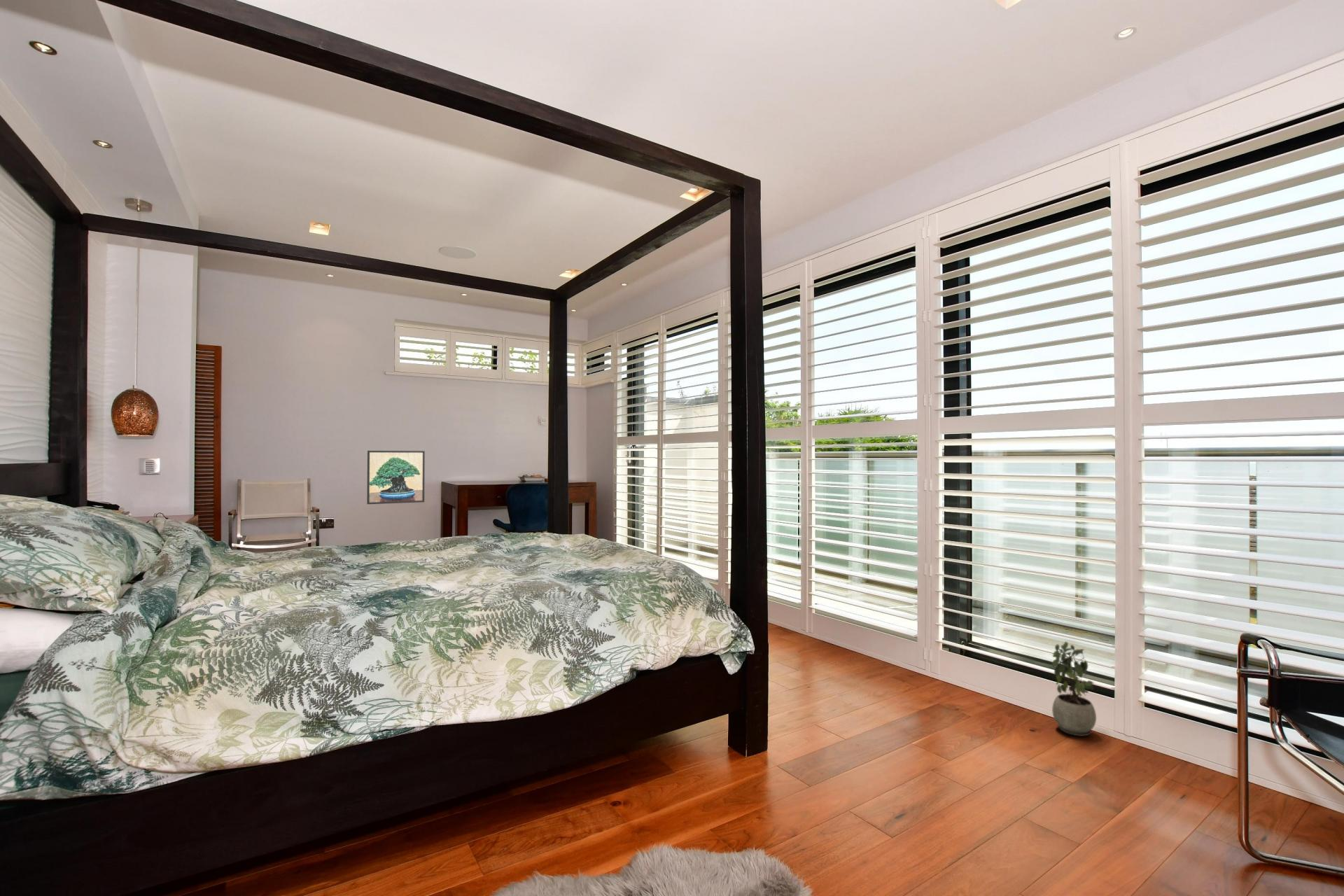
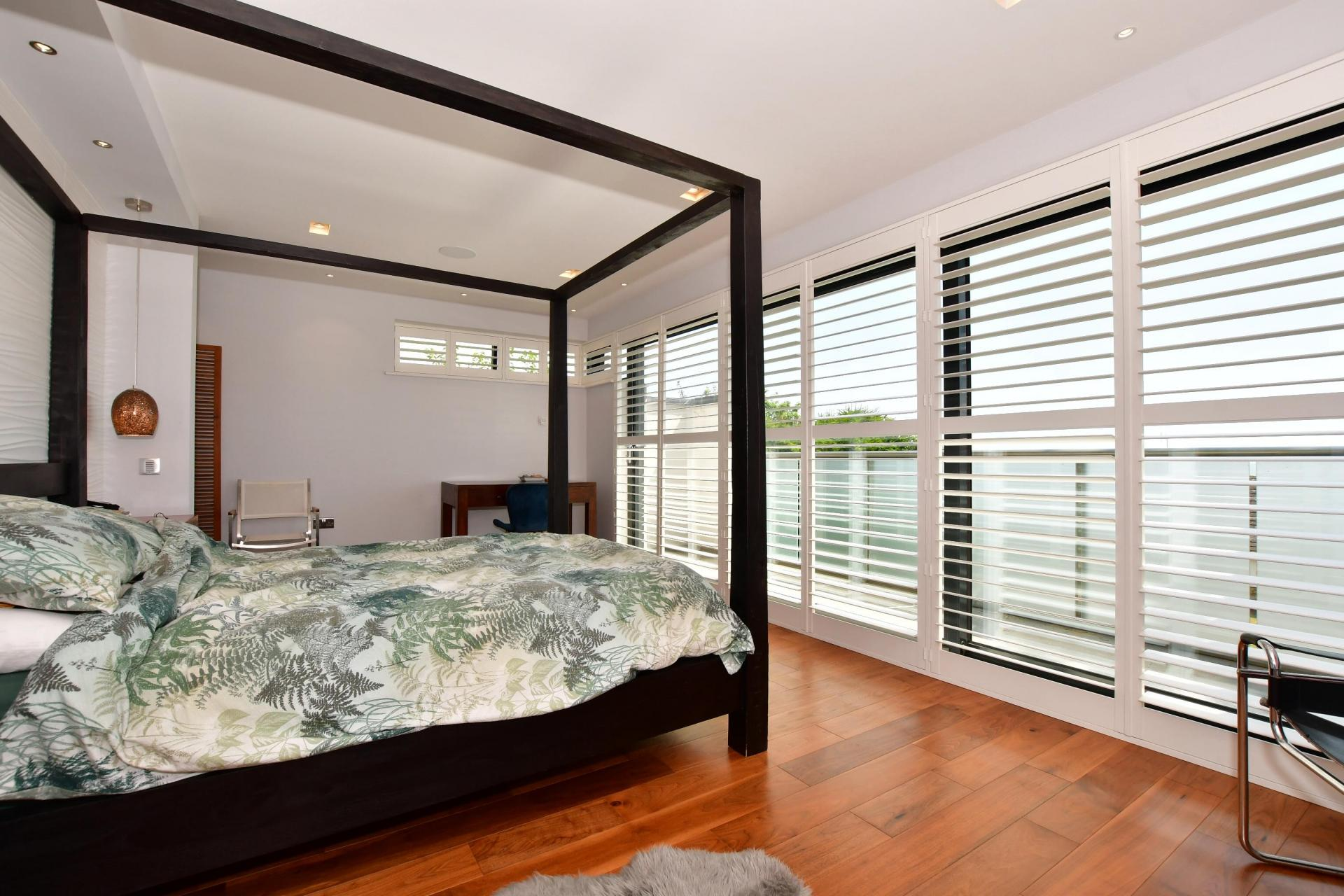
- potted plant [1051,640,1097,737]
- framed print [366,450,426,505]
